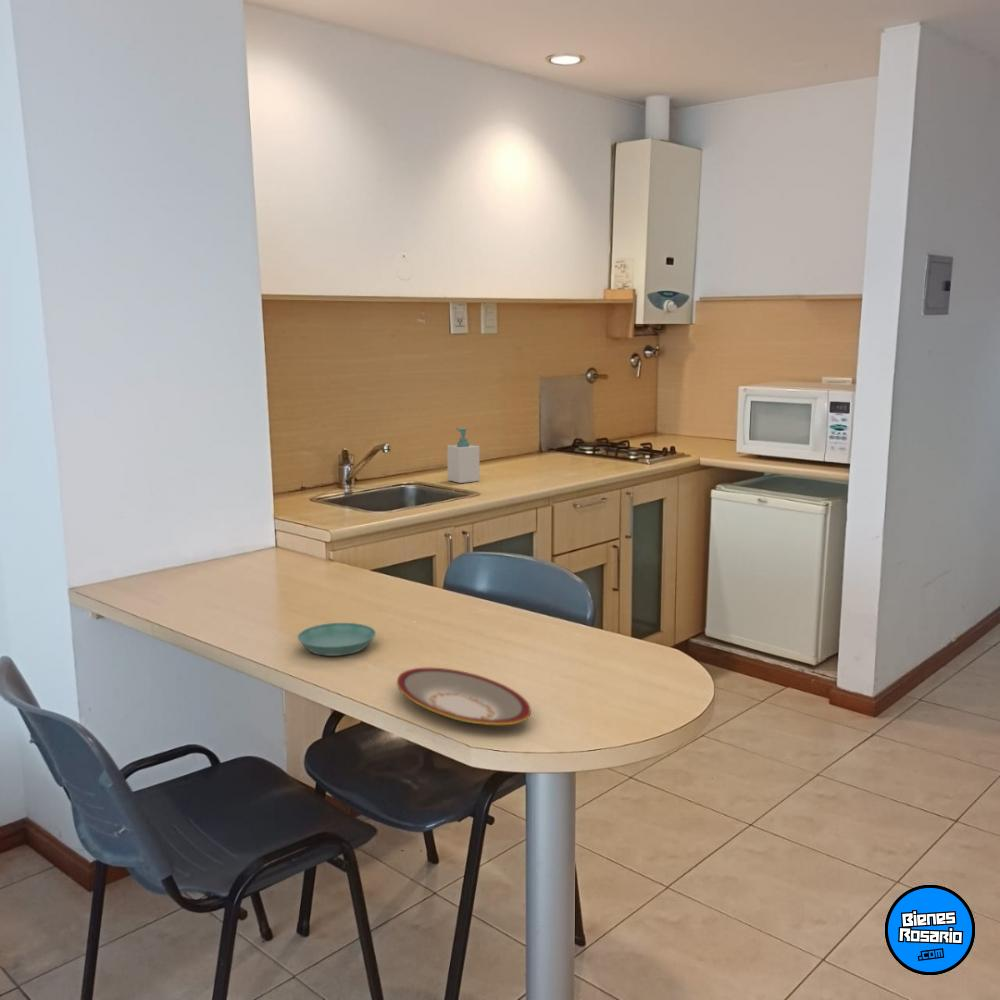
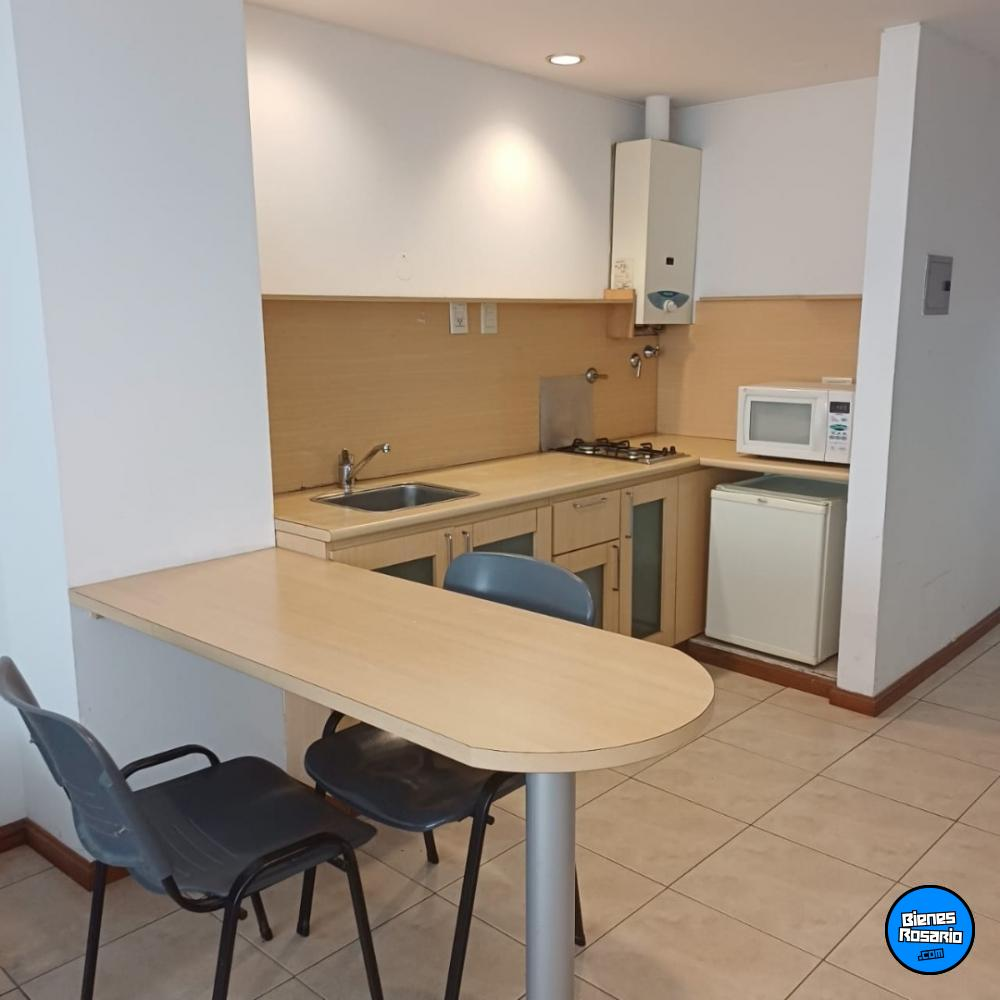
- saucer [297,622,377,657]
- plate [396,667,532,726]
- soap bottle [446,427,481,484]
